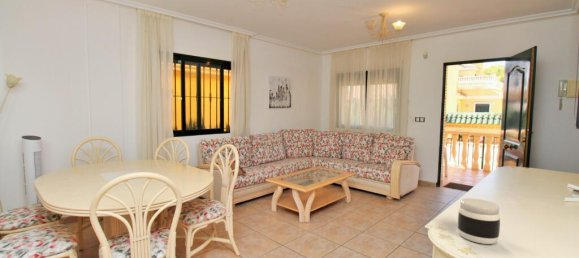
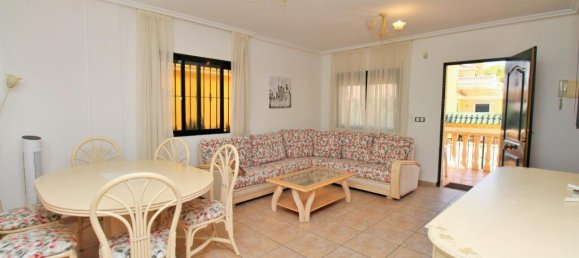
- jar [457,197,501,245]
